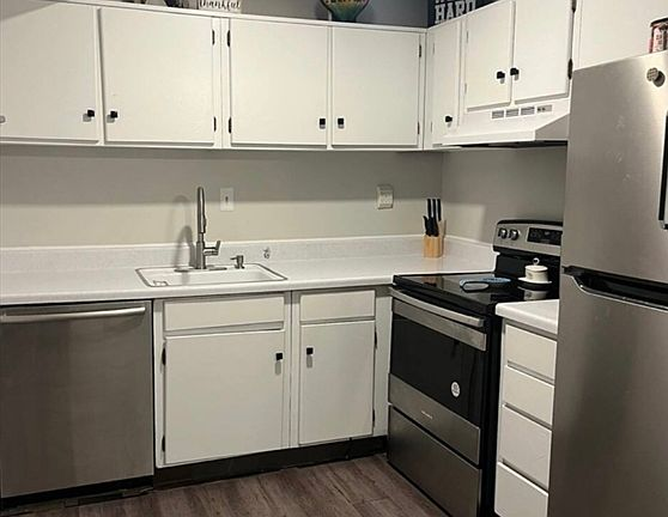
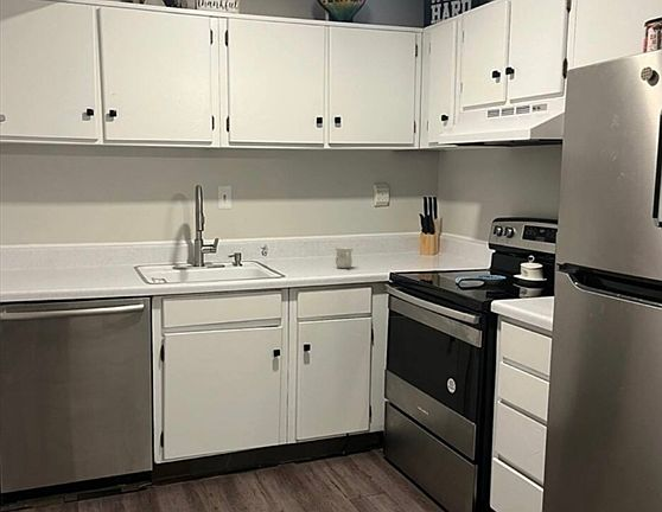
+ mug [335,245,355,269]
